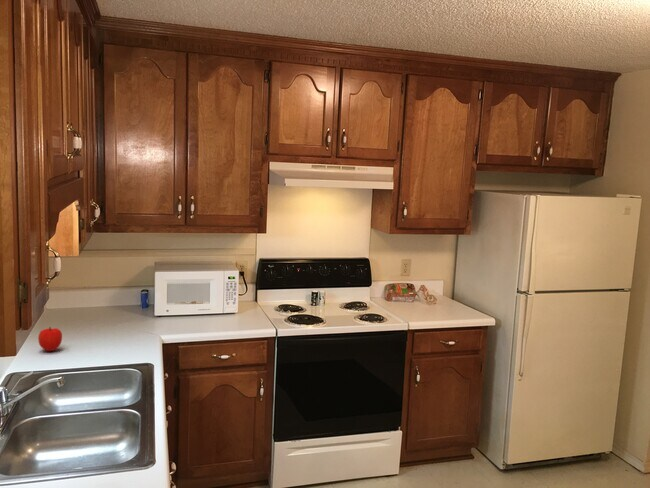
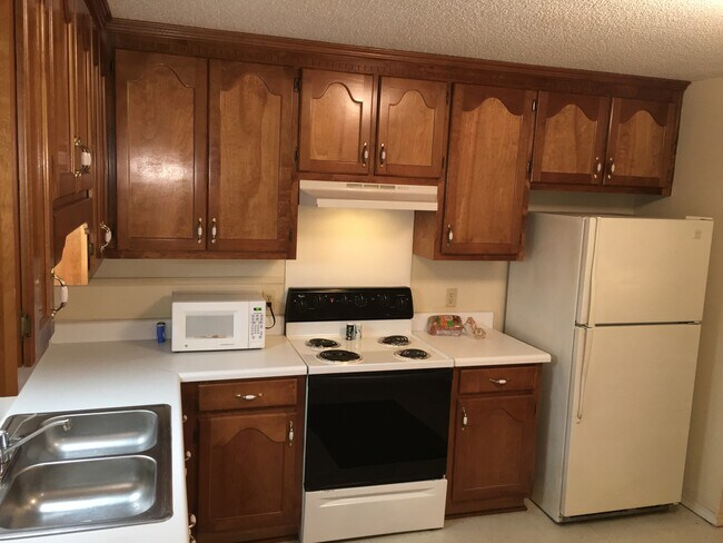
- fruit [37,326,63,352]
